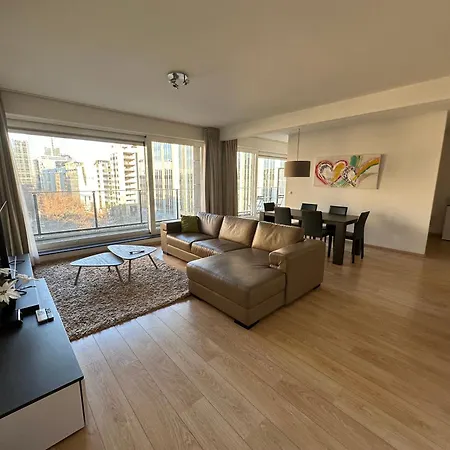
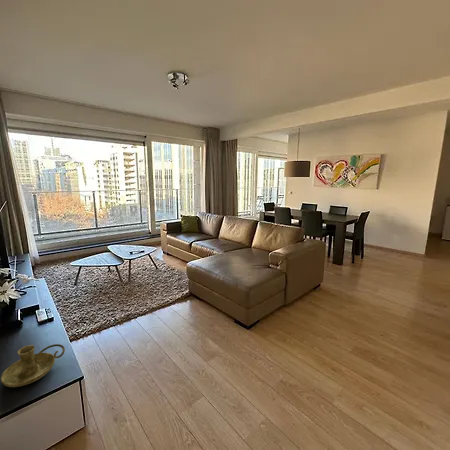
+ candle holder [0,343,66,388]
